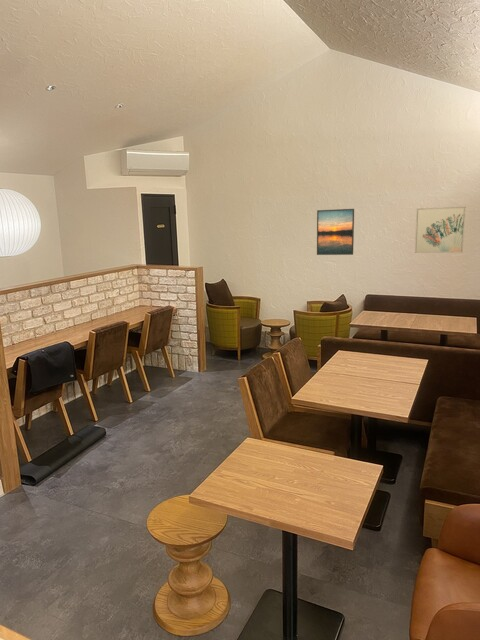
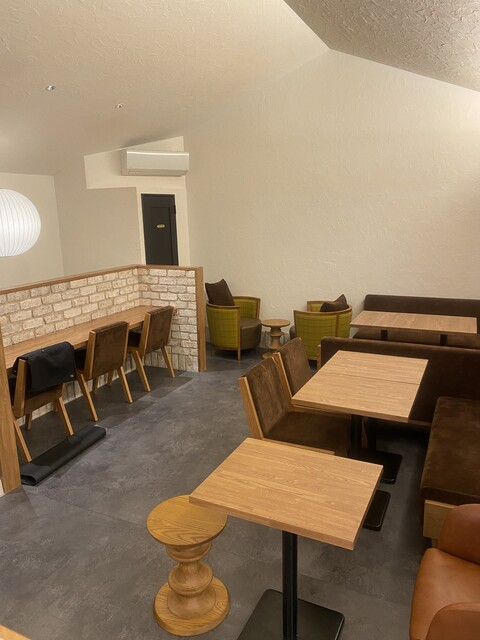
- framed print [316,208,355,256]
- wall art [414,205,467,254]
